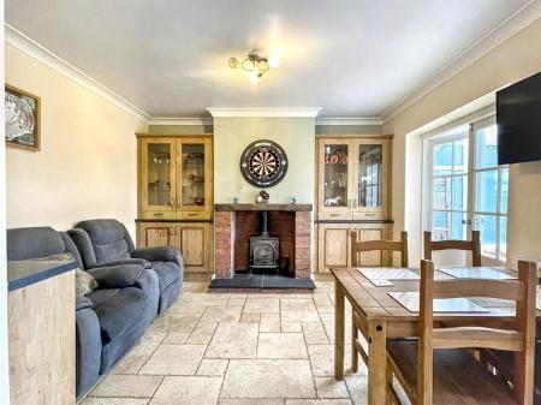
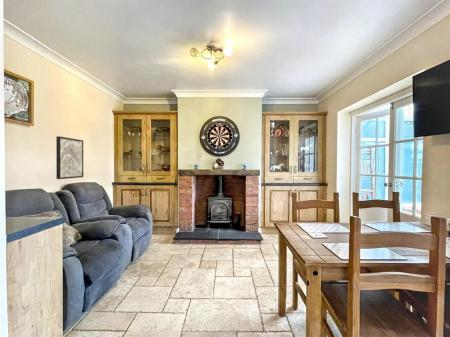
+ wall art [55,135,84,180]
